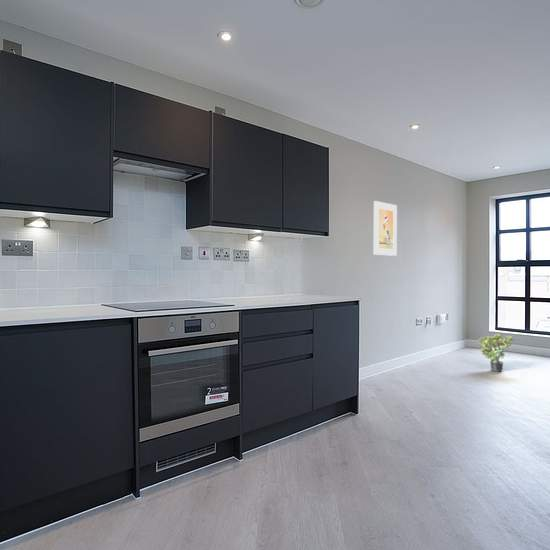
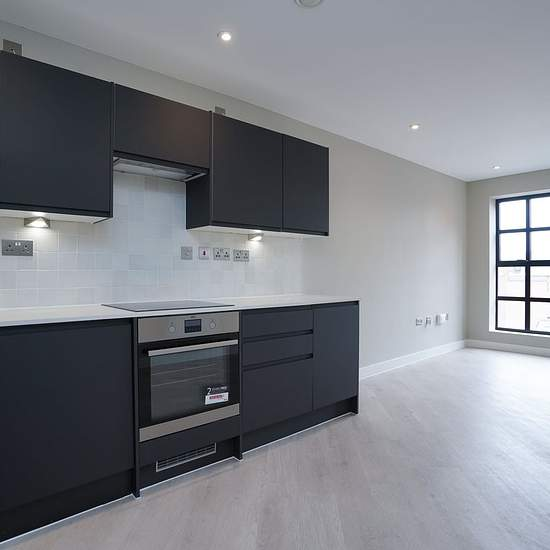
- potted plant [477,332,515,373]
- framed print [373,200,398,257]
